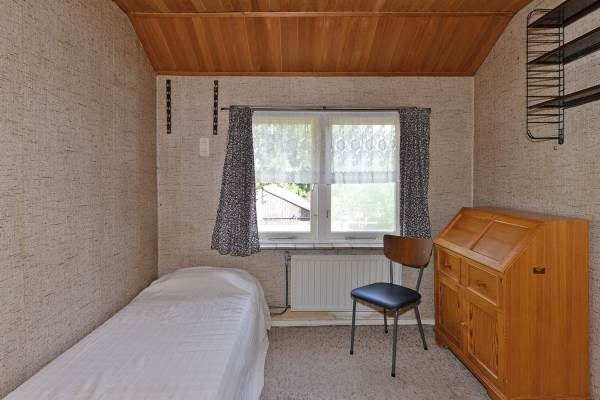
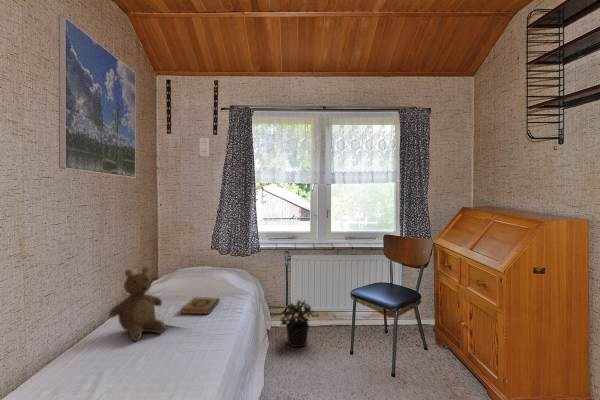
+ teddy bear [108,266,167,342]
+ potted plant [279,298,320,348]
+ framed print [58,16,137,179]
+ hardback book [180,296,221,315]
